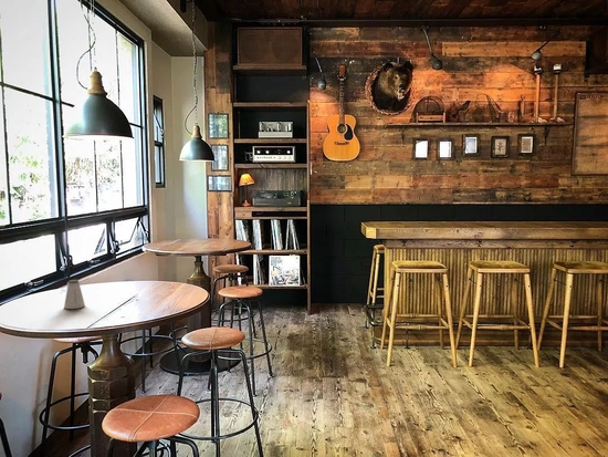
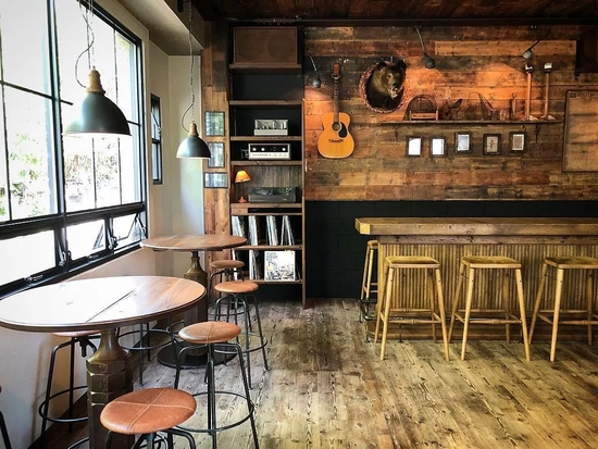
- saltshaker [63,279,86,310]
